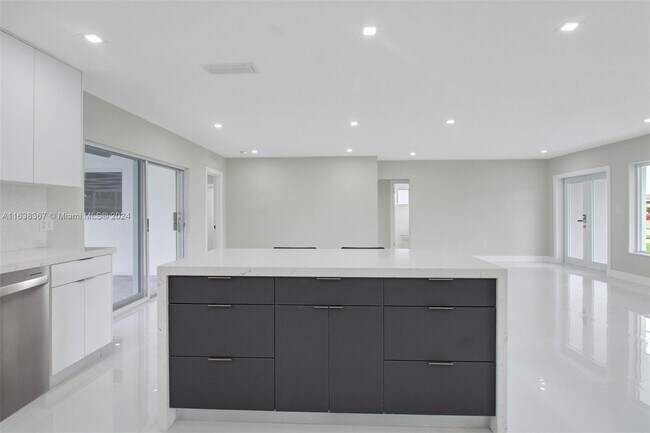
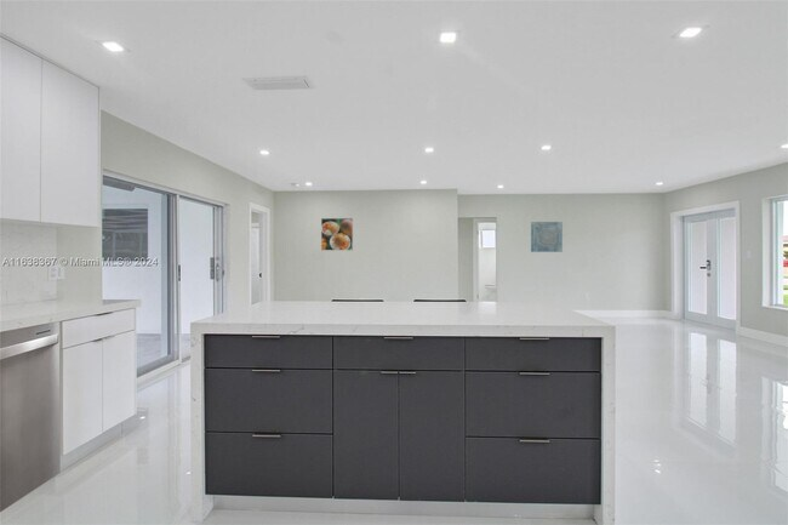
+ wall art [530,221,564,253]
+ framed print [320,217,354,251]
